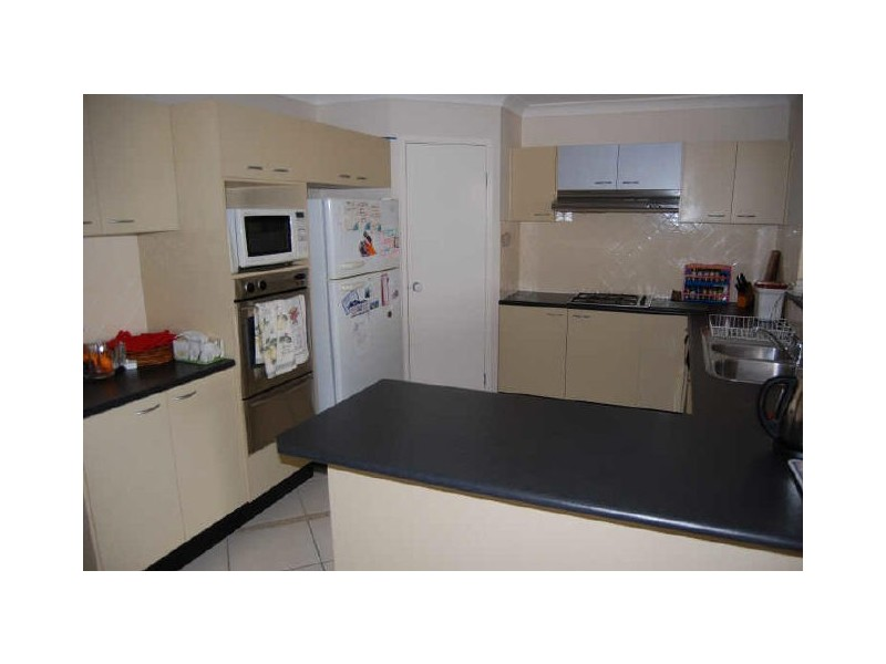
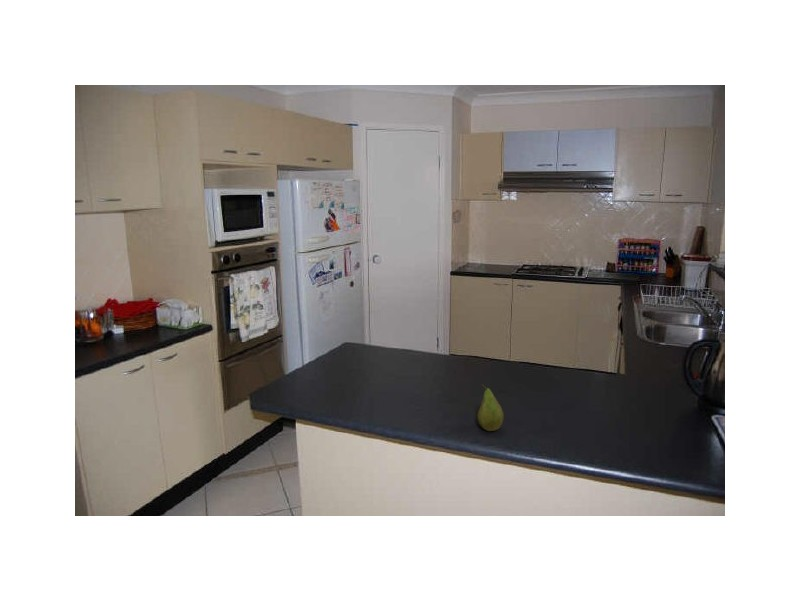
+ fruit [477,382,505,432]
